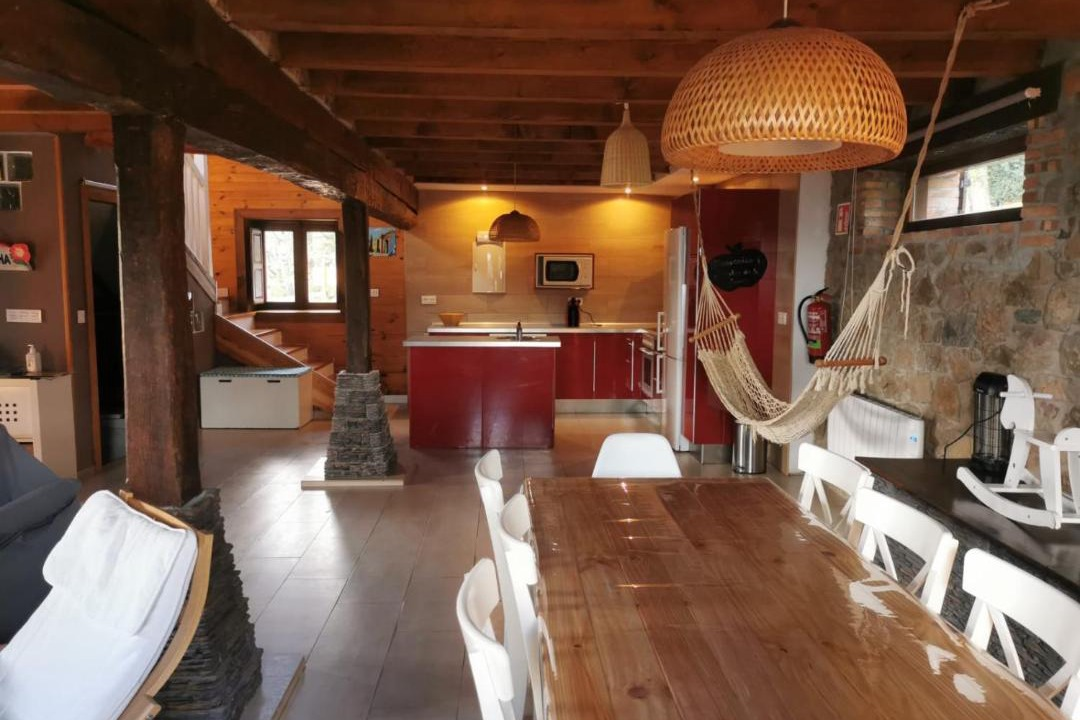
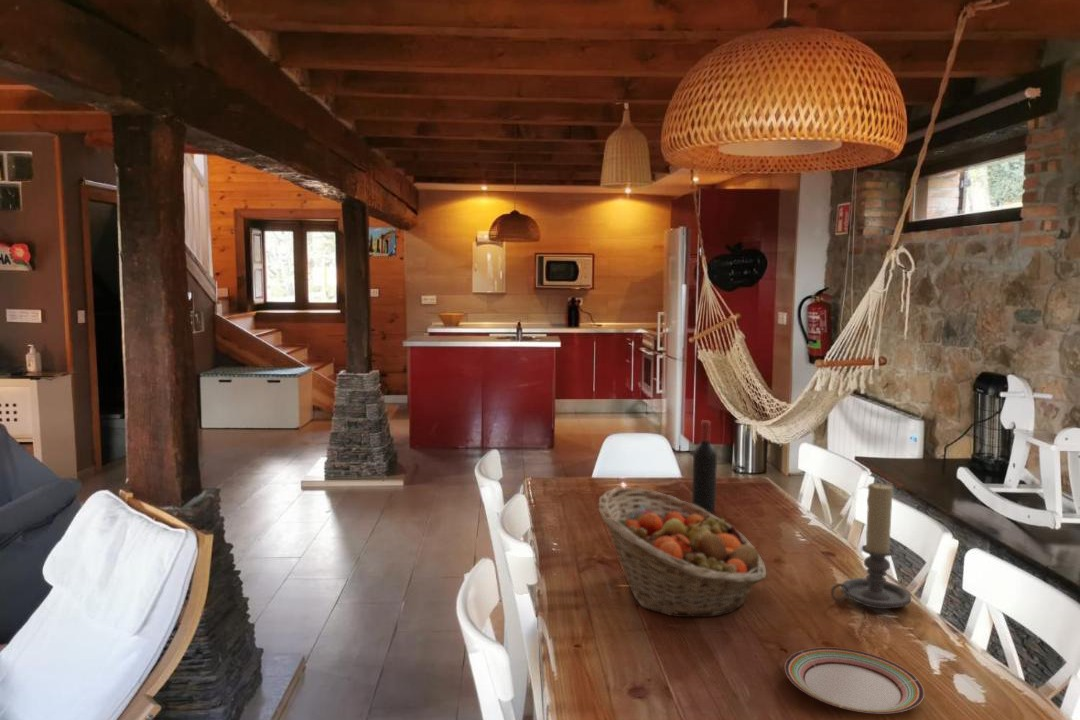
+ fruit basket [597,486,767,618]
+ wine bottle [691,419,718,514]
+ plate [784,646,925,714]
+ candle holder [830,482,912,610]
